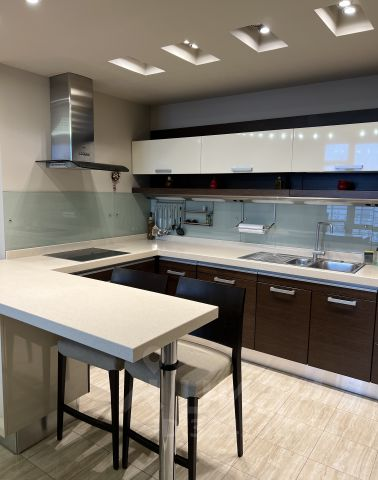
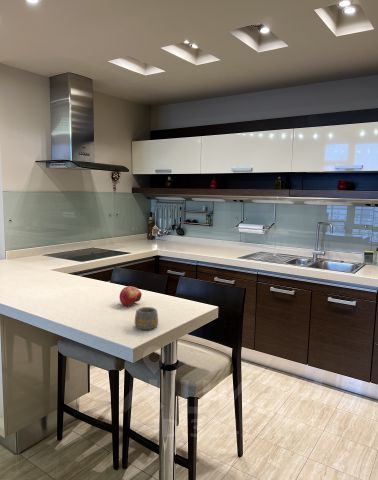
+ mug [134,306,159,331]
+ fruit [119,285,143,307]
